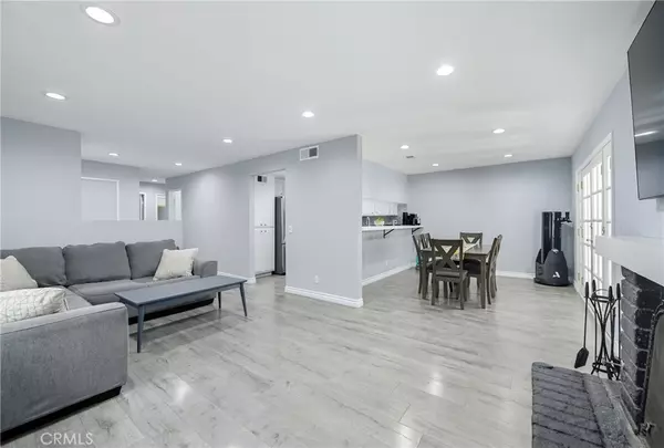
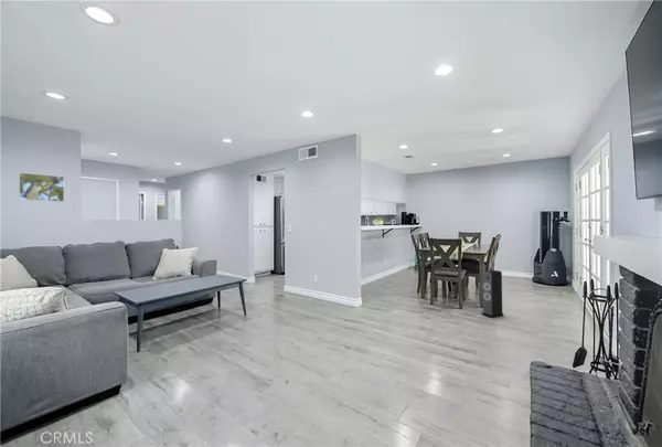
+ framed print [18,171,65,203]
+ speaker [481,269,505,319]
